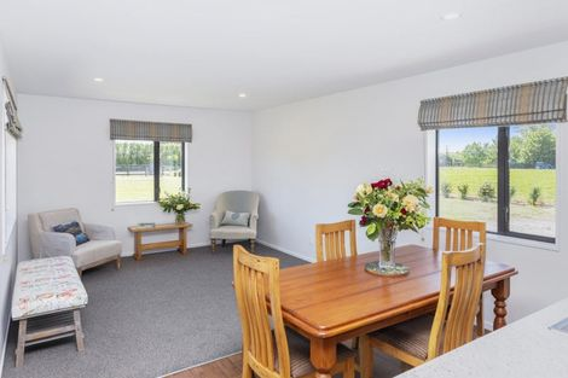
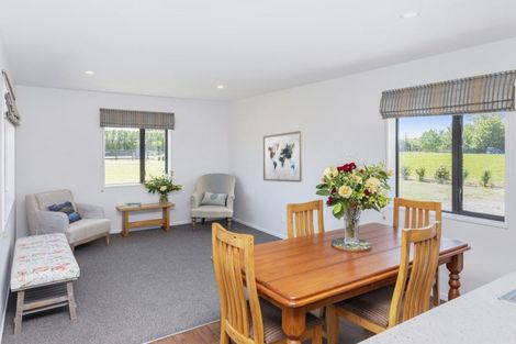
+ wall art [262,130,303,184]
